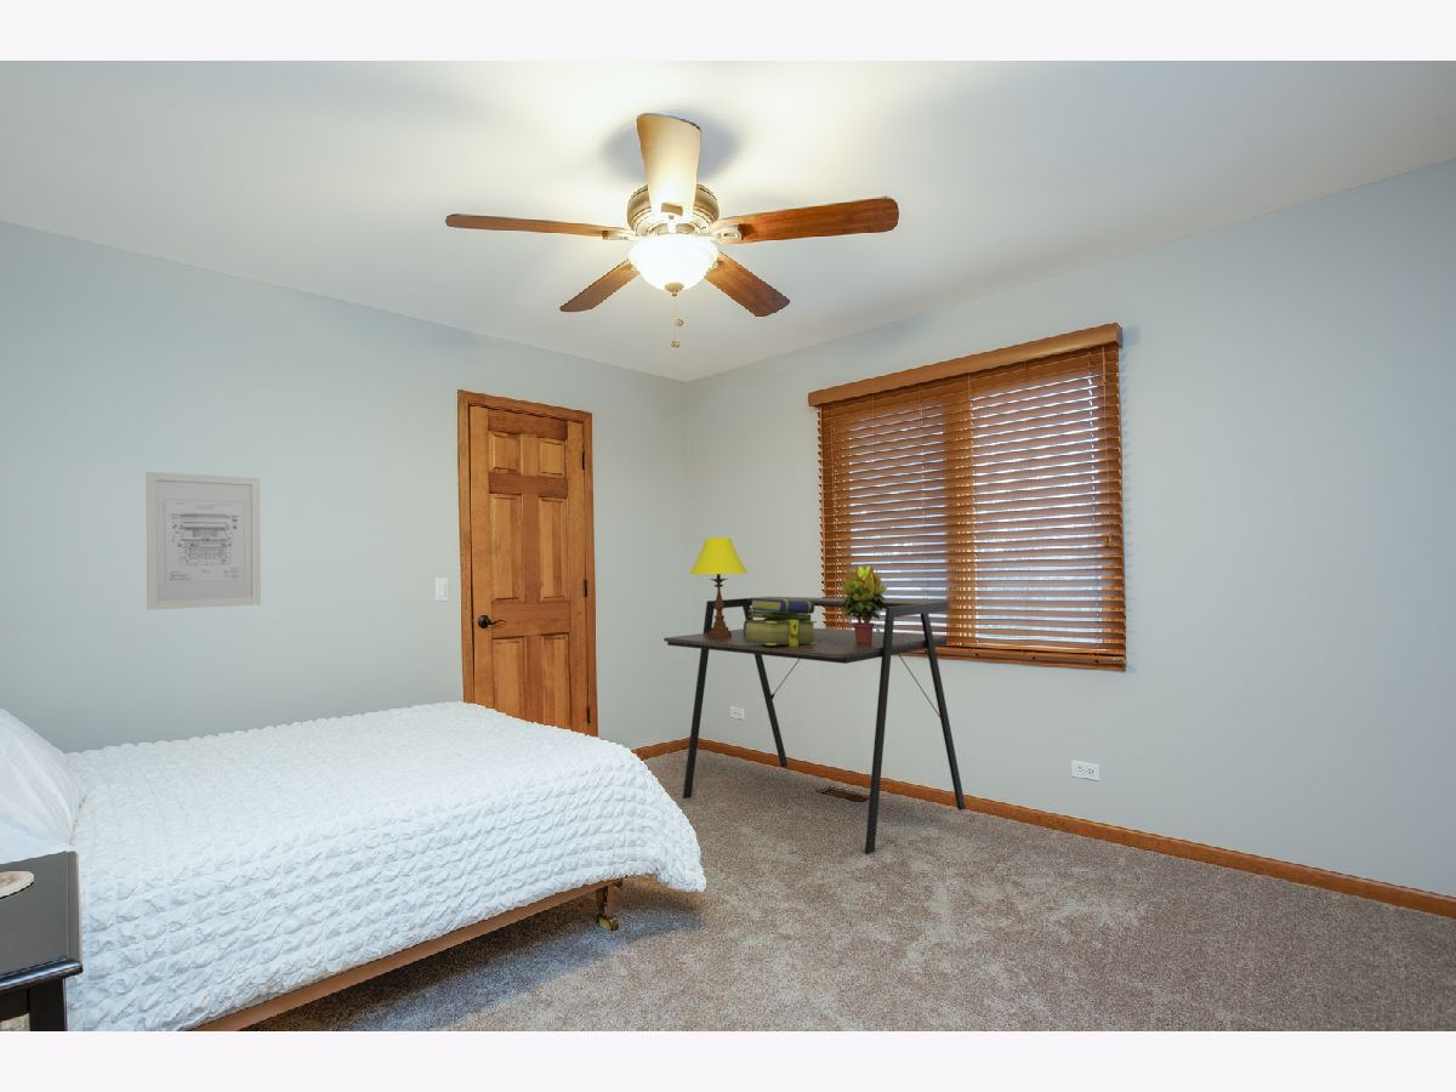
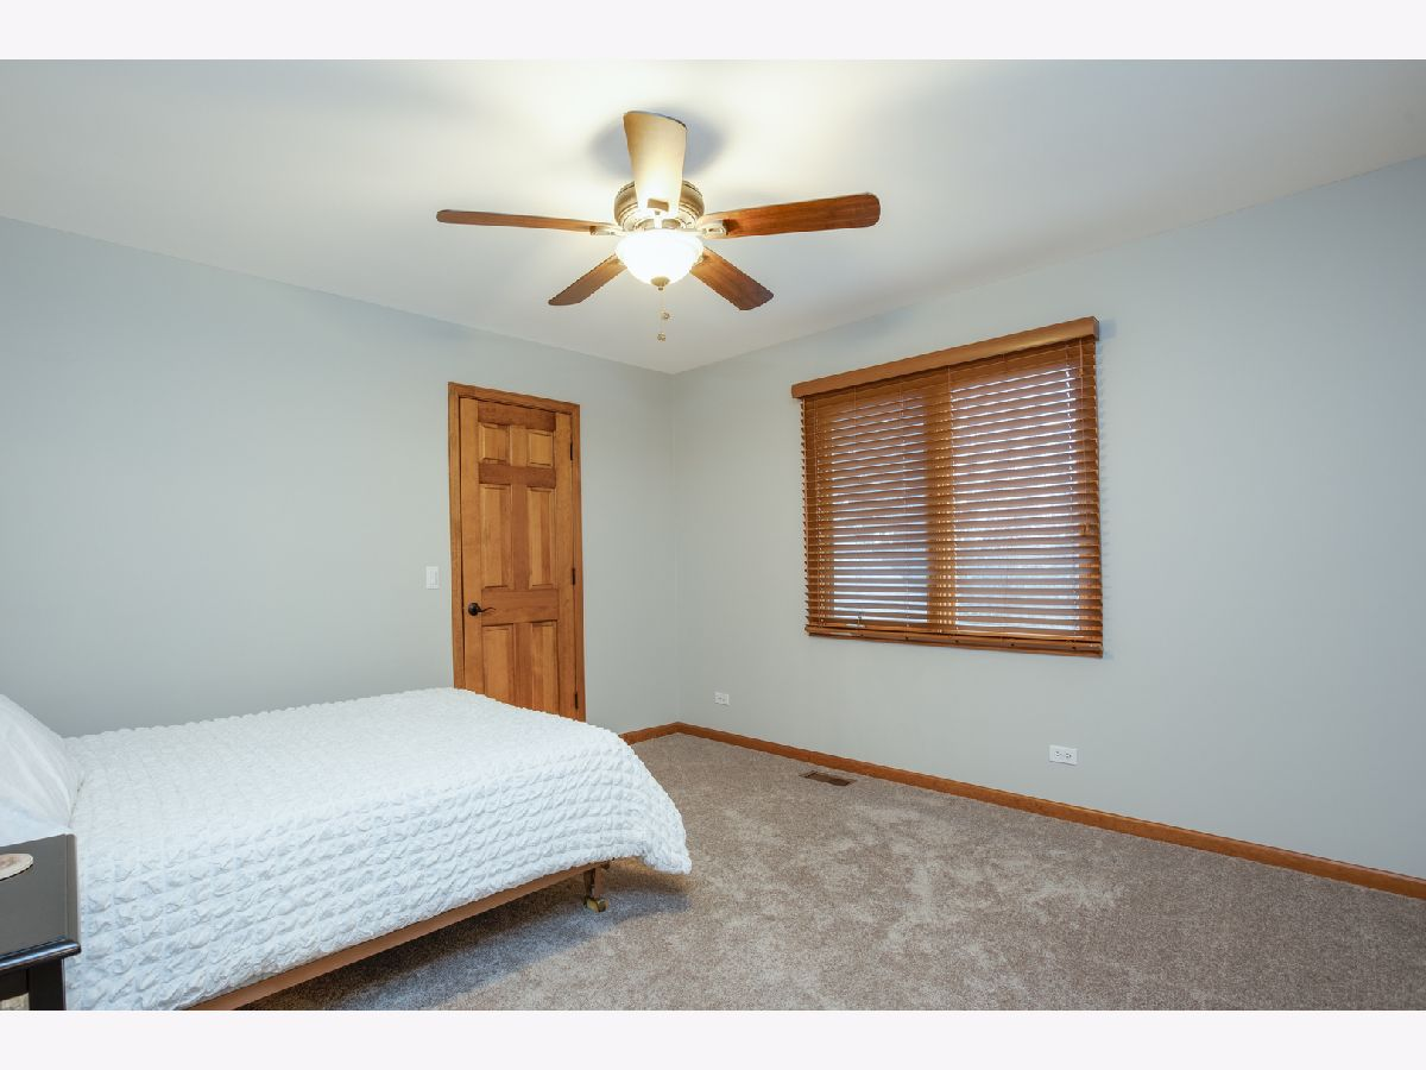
- table lamp [688,536,749,638]
- desk [662,596,967,855]
- potted plant [840,564,888,643]
- wall art [146,471,262,612]
- stack of books [743,596,818,647]
